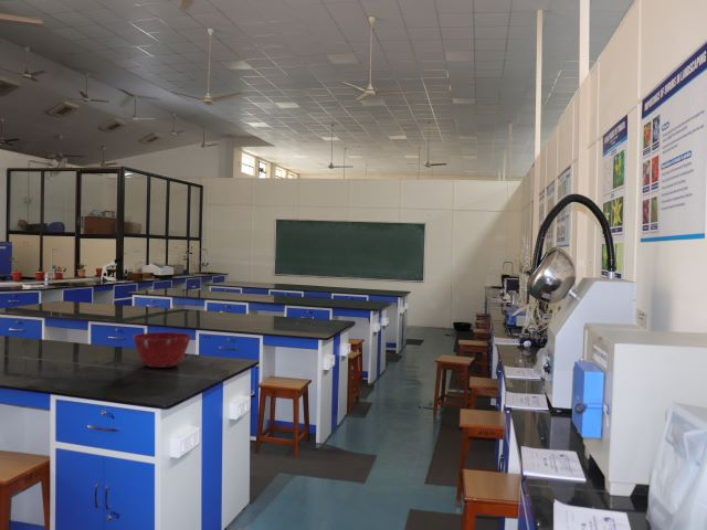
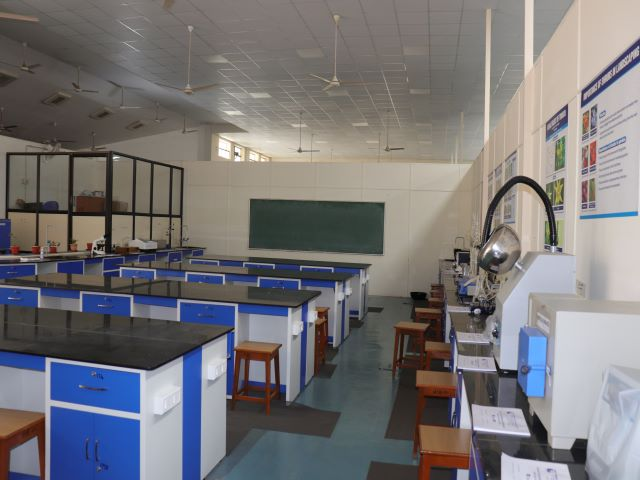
- mixing bowl [131,331,192,369]
